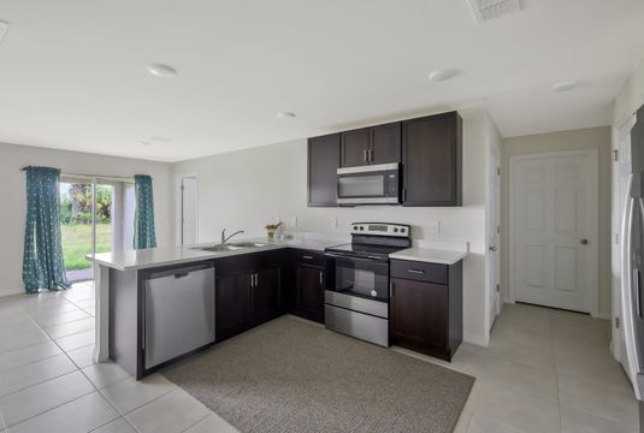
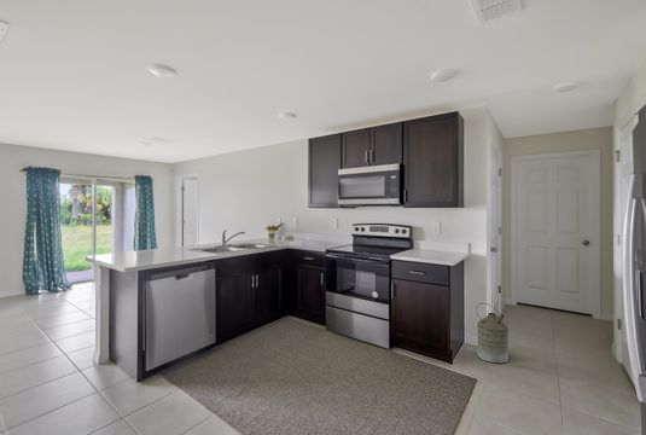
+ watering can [475,302,510,365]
